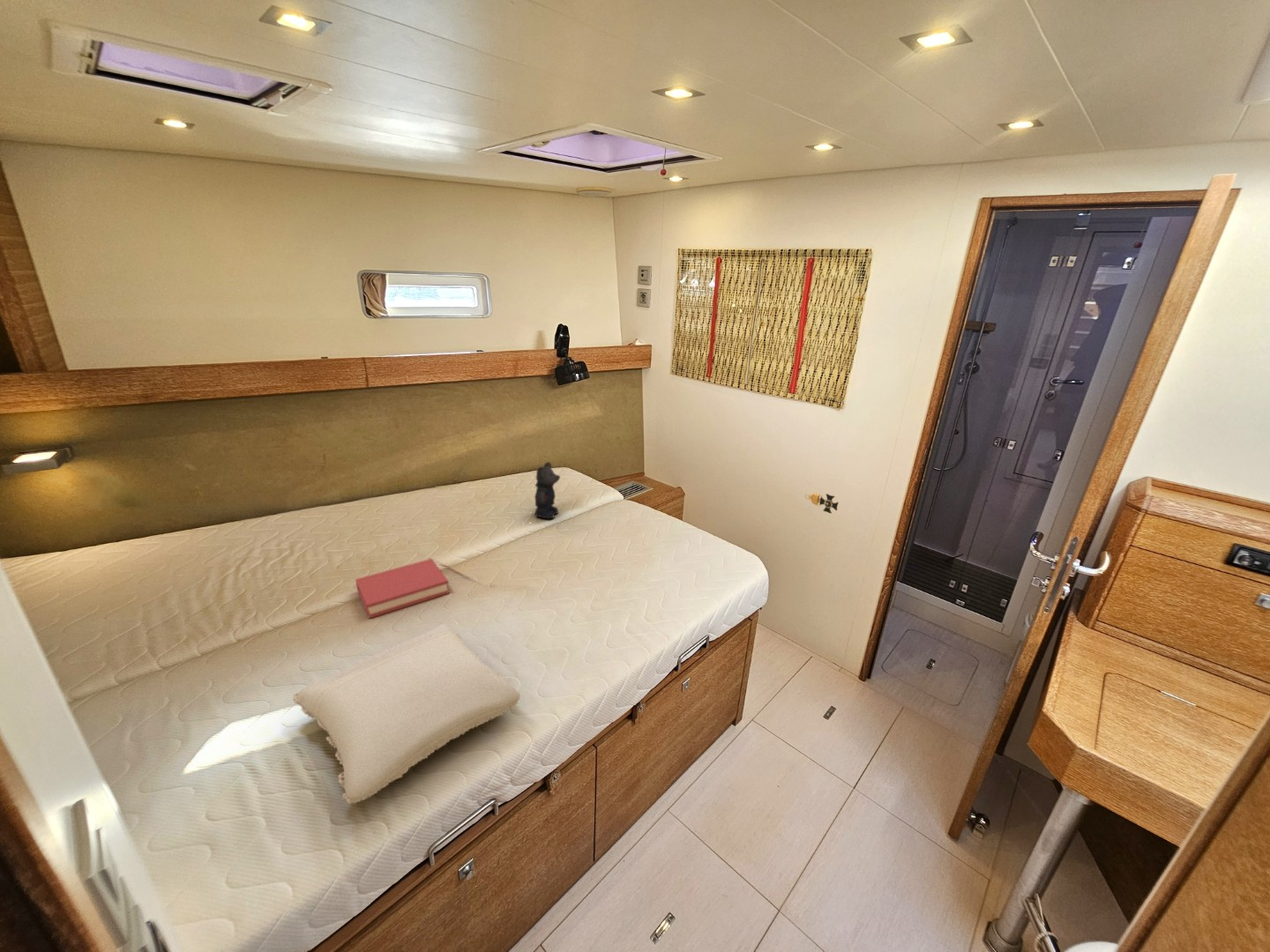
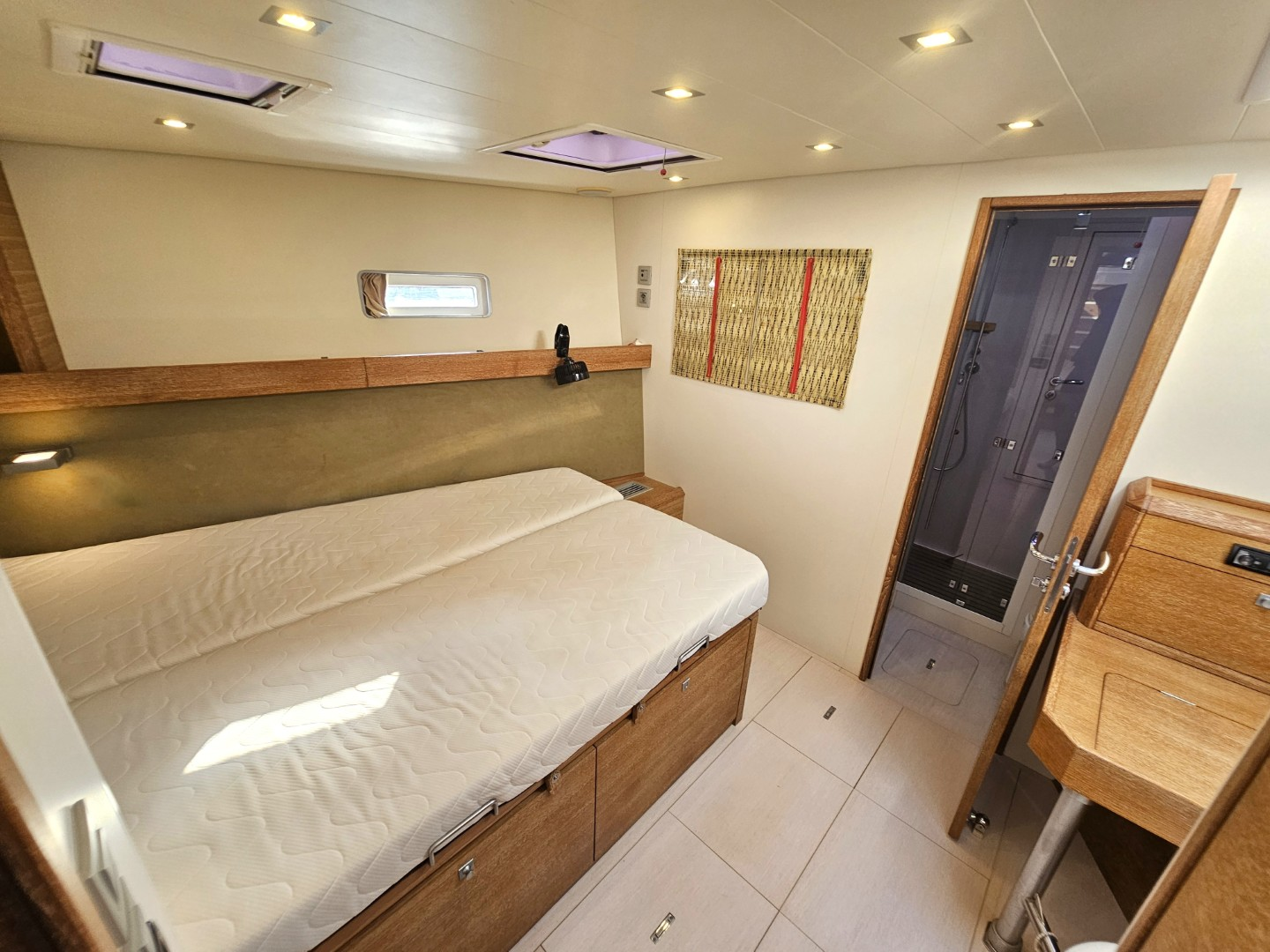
- bear [532,461,561,519]
- pillow [292,623,520,805]
- hardback book [355,558,451,620]
- medal [804,493,840,514]
